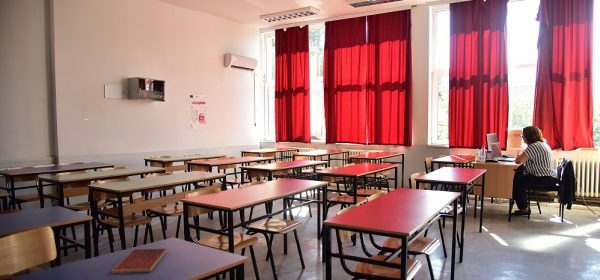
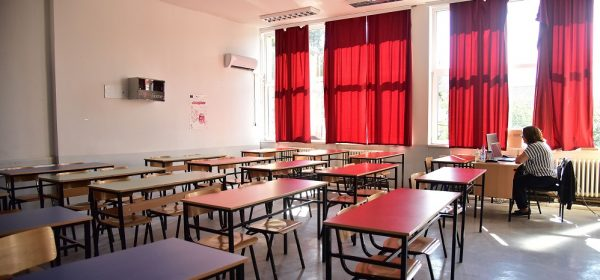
- emblem plaque [110,247,168,274]
